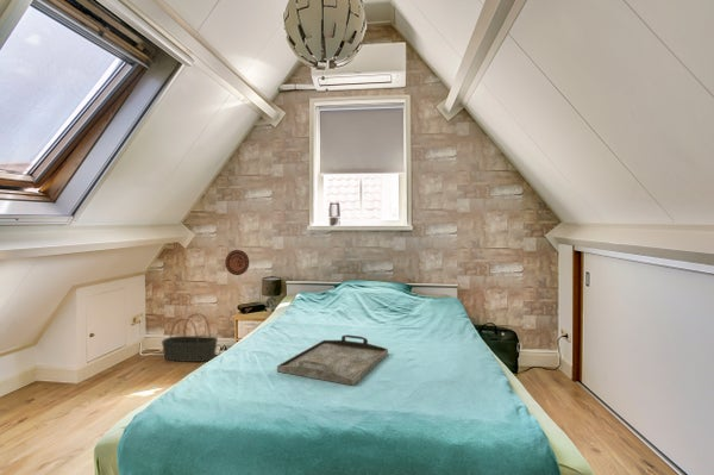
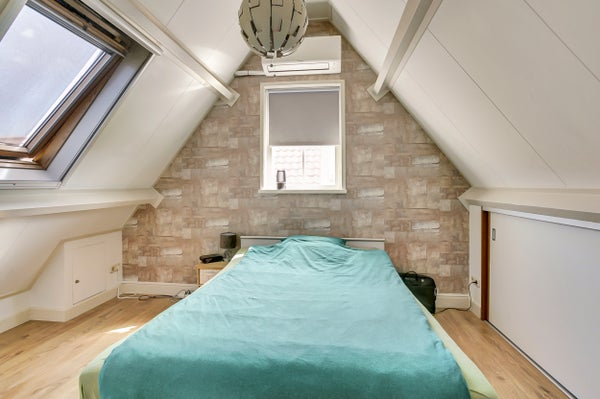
- decorative plate [224,249,250,276]
- serving tray [276,333,389,387]
- basket [161,312,219,363]
